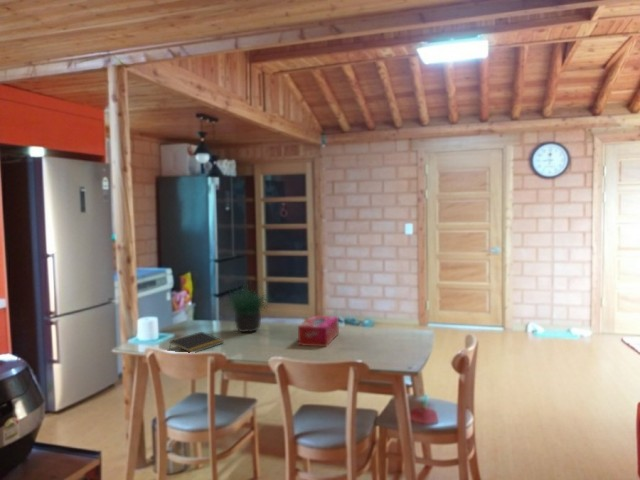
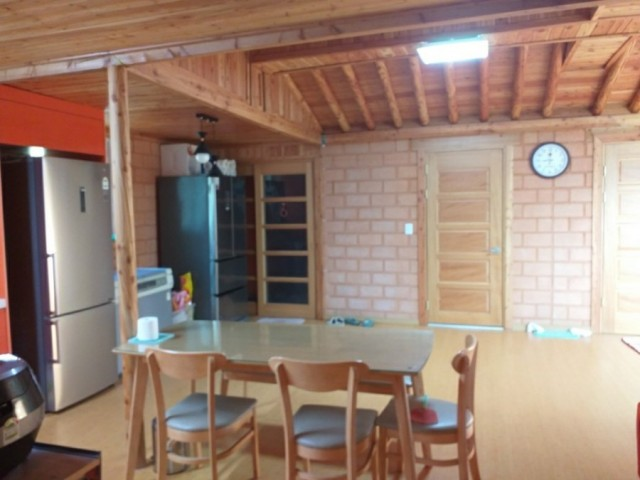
- potted plant [222,276,278,333]
- tissue box [297,315,340,347]
- notepad [168,331,225,353]
